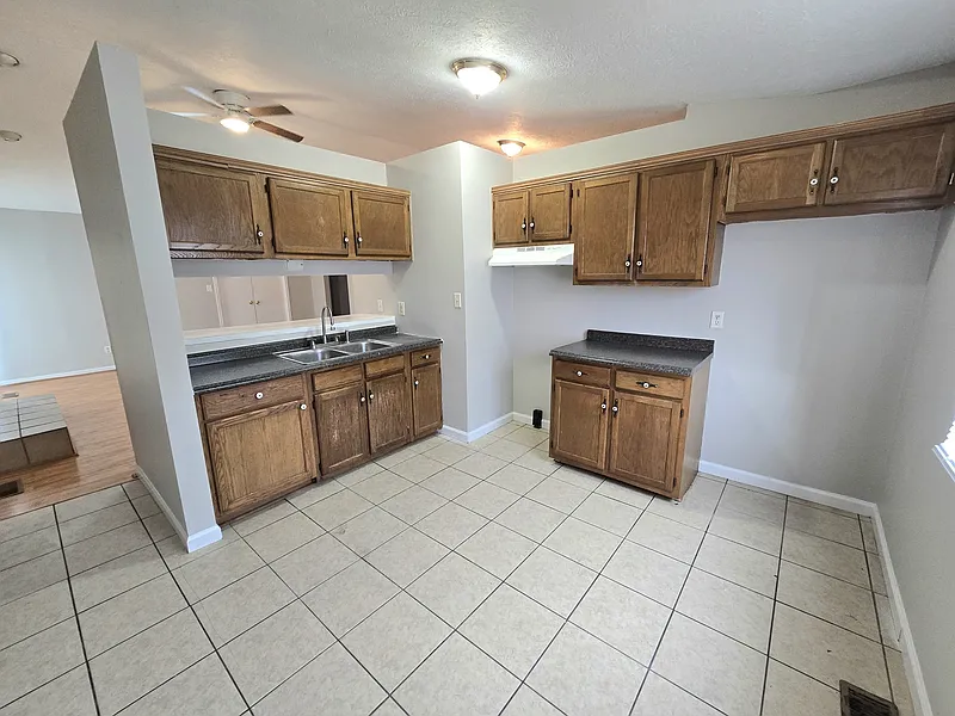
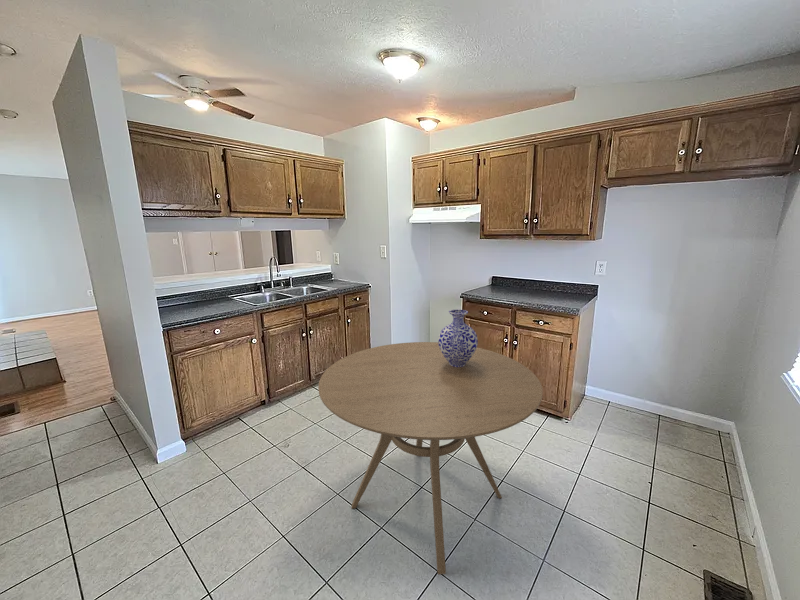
+ dining table [317,341,544,575]
+ vase [437,309,479,367]
